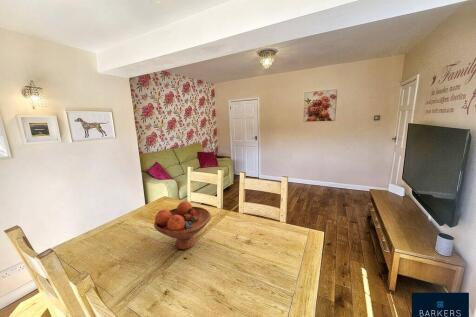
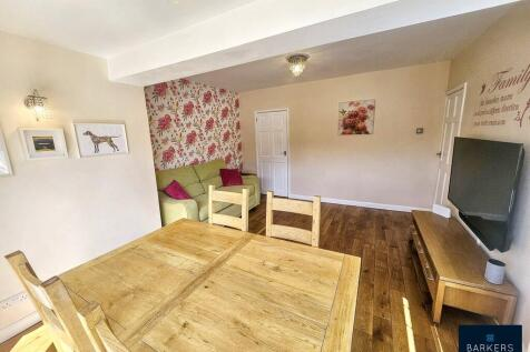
- fruit bowl [153,200,212,250]
